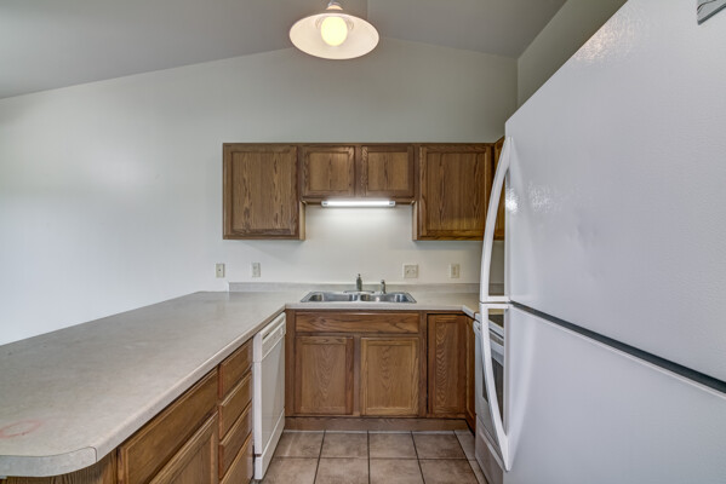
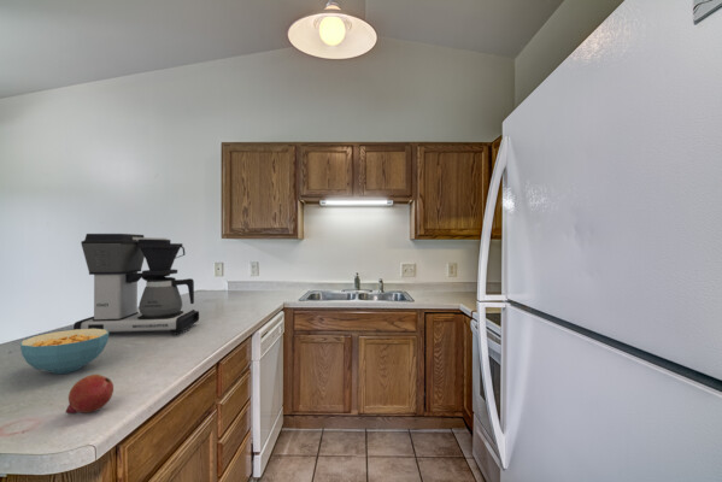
+ coffee maker [72,233,200,335]
+ cereal bowl [19,329,110,375]
+ fruit [65,374,115,415]
